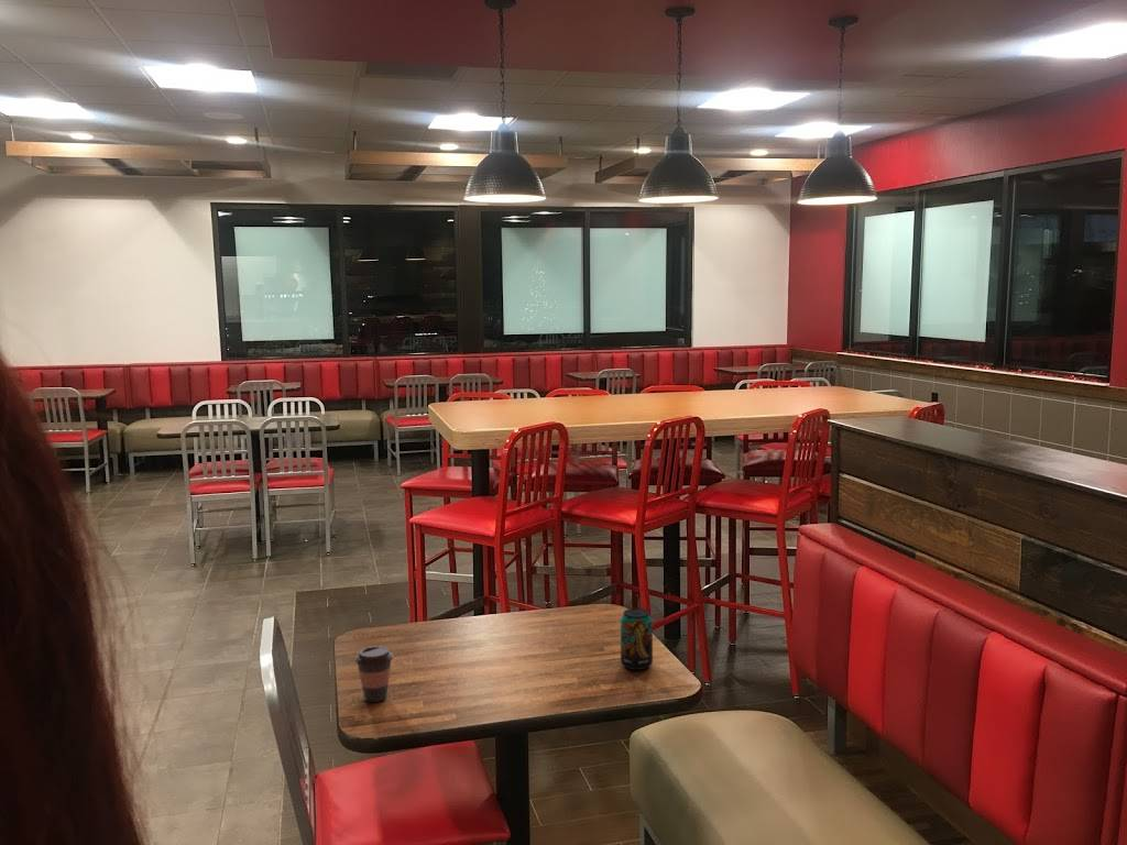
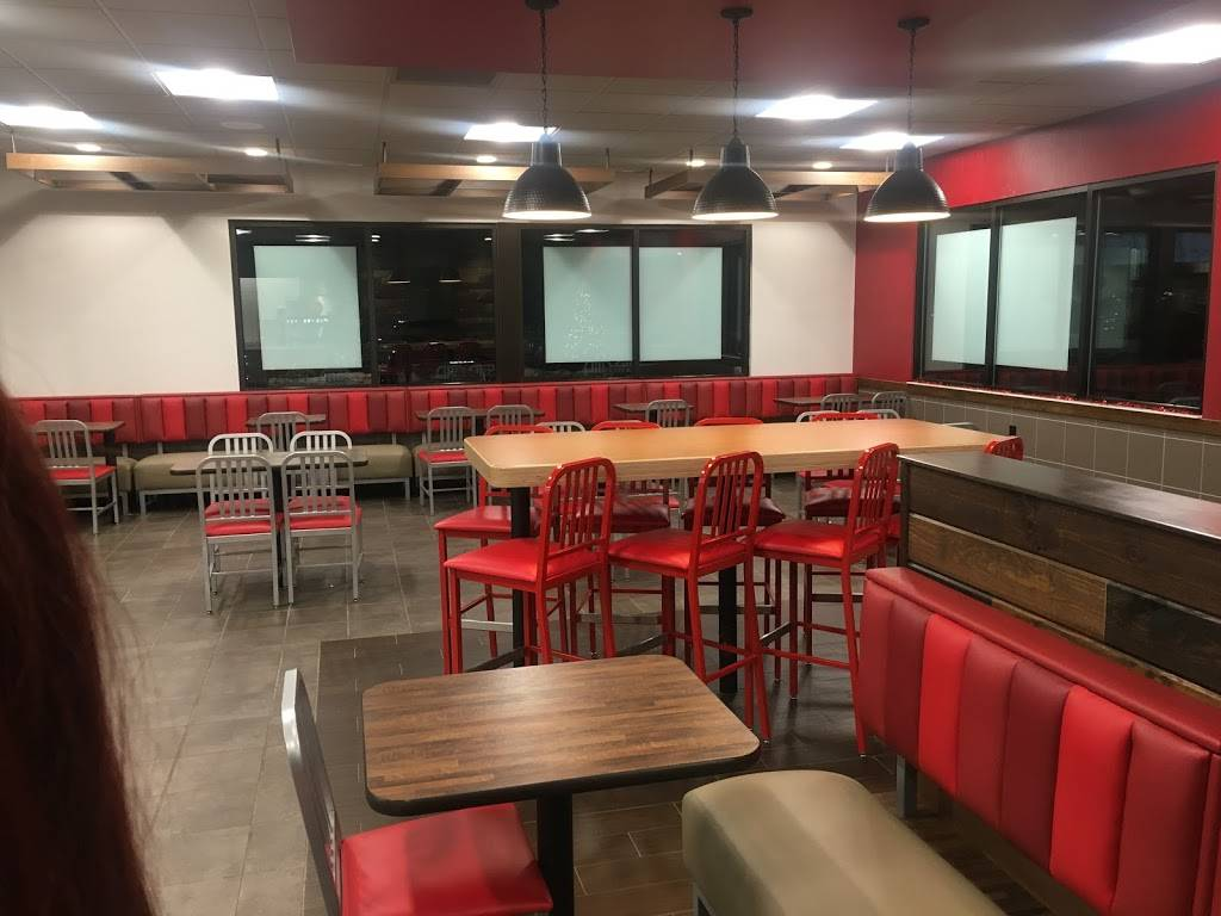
- beverage can [620,607,654,671]
- coffee cup [353,645,394,703]
